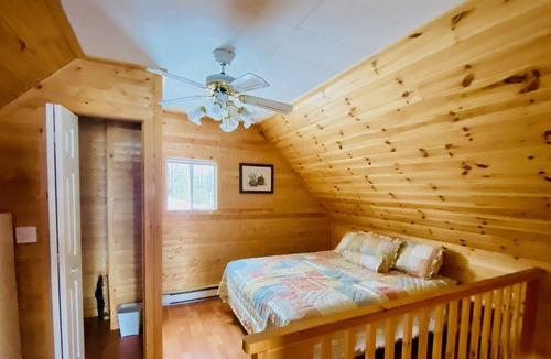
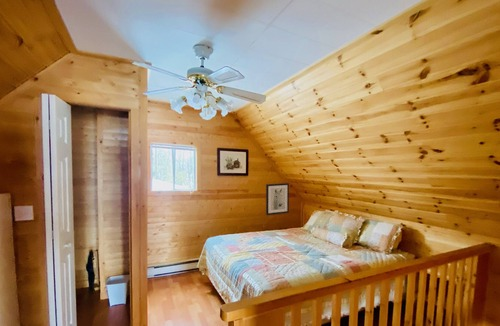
+ wall art [265,182,290,216]
